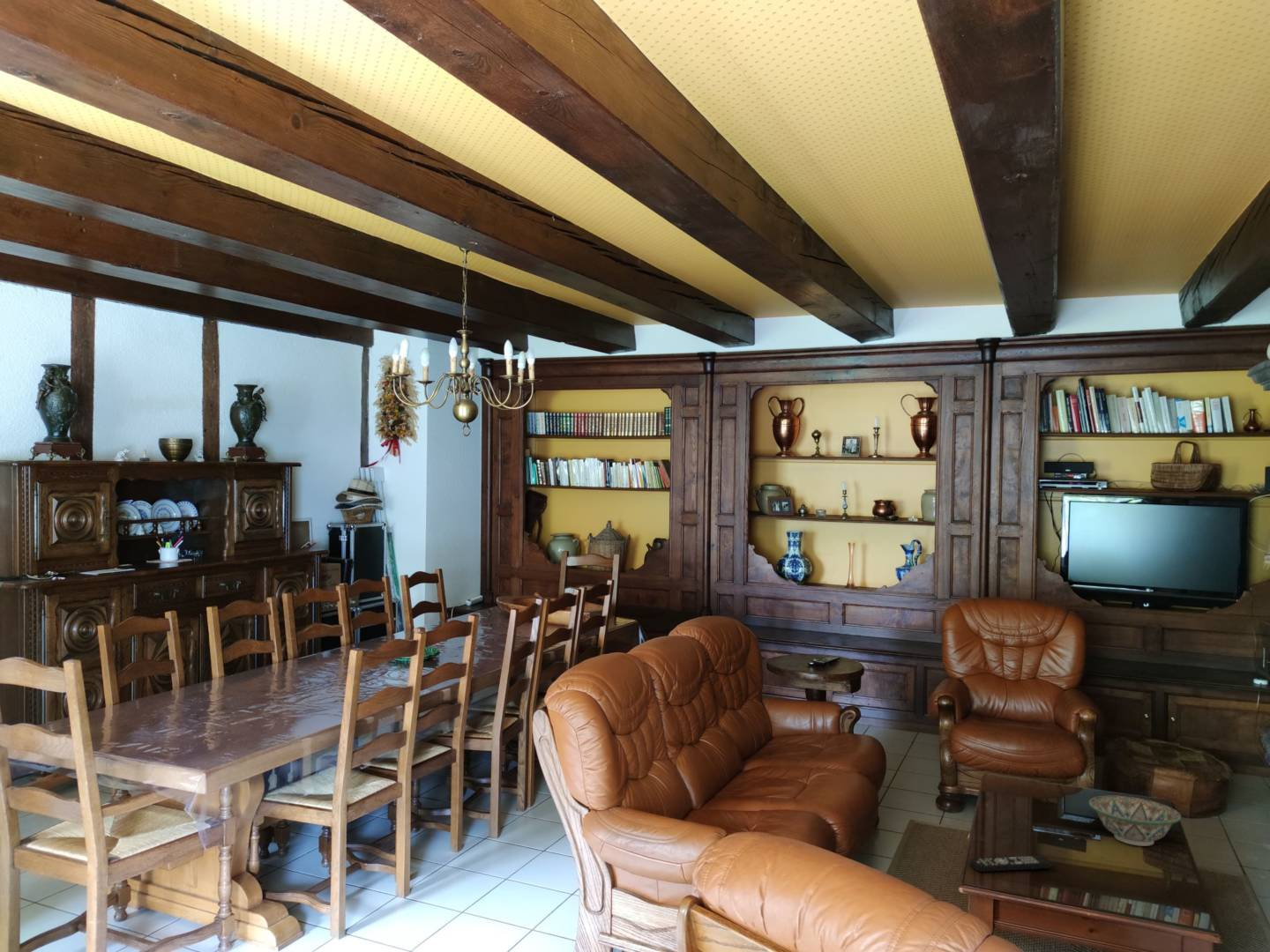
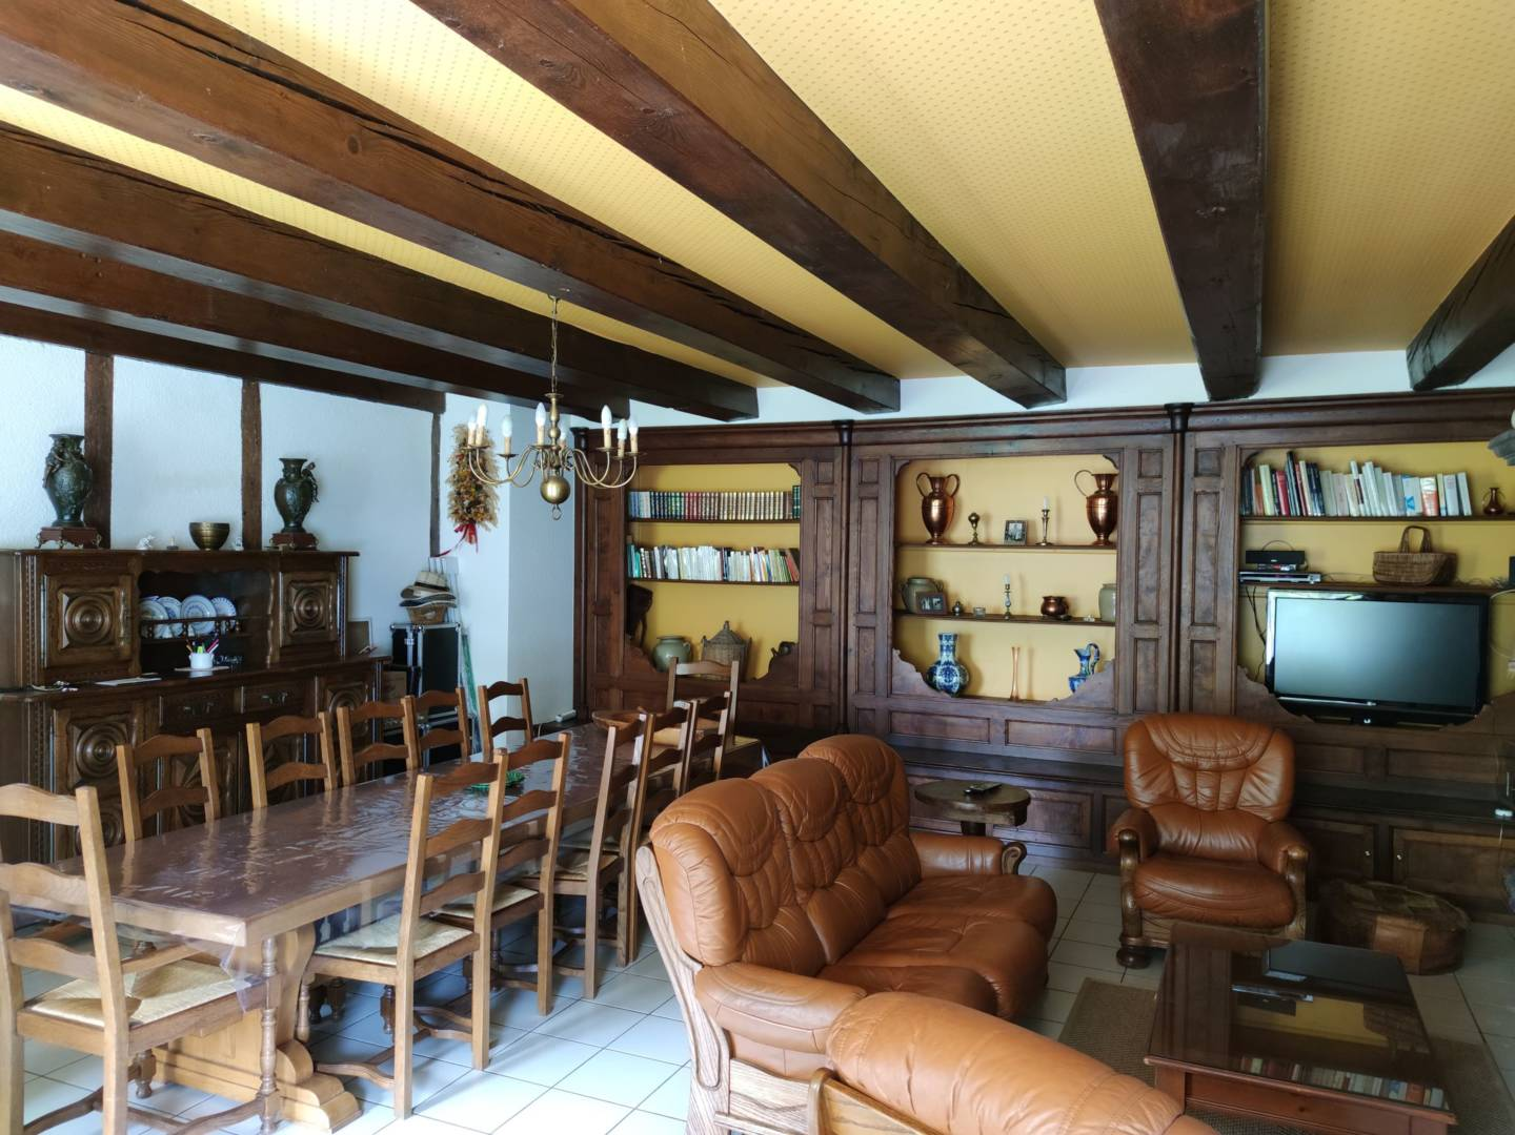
- remote control [969,854,1054,873]
- decorative bowl [1087,795,1182,847]
